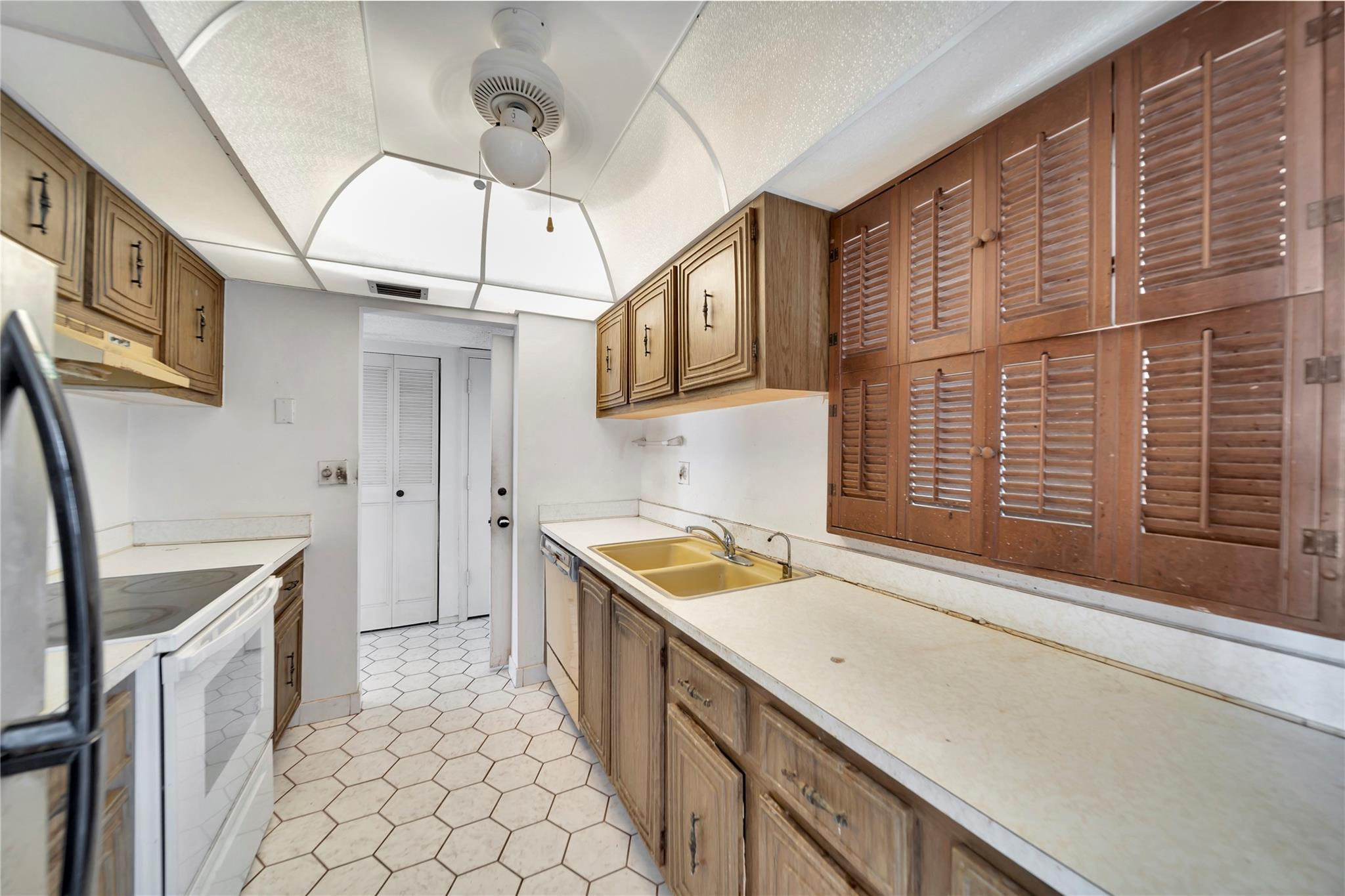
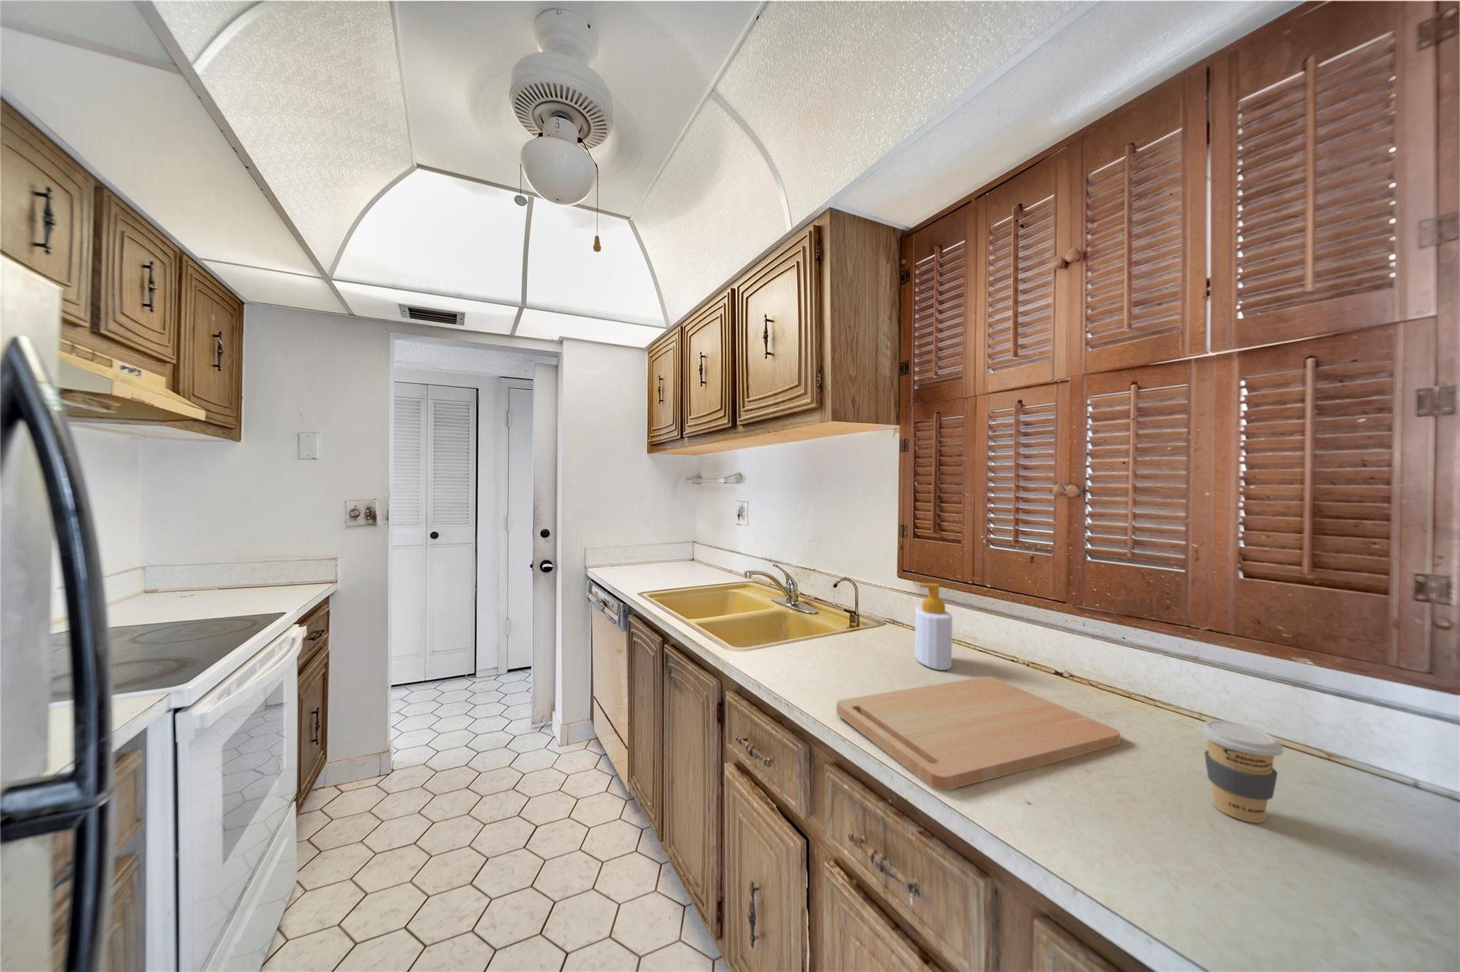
+ cutting board [836,676,1121,791]
+ soap bottle [914,583,953,670]
+ coffee cup [1198,719,1284,823]
